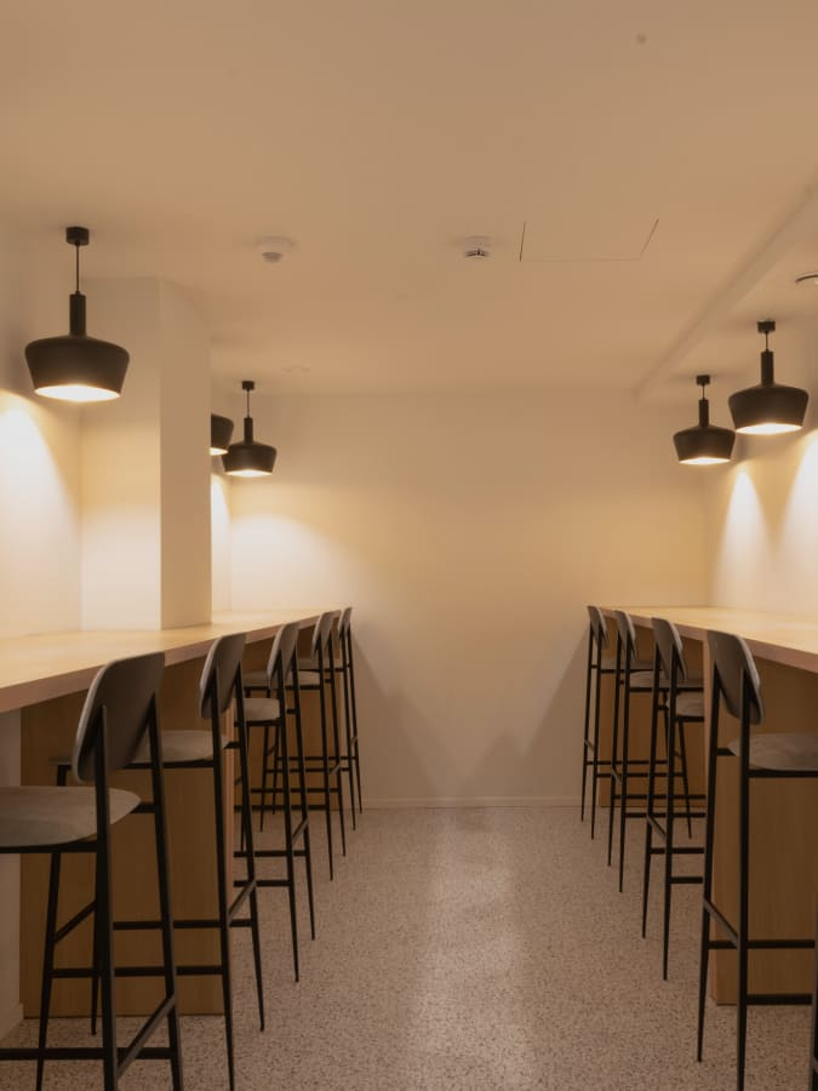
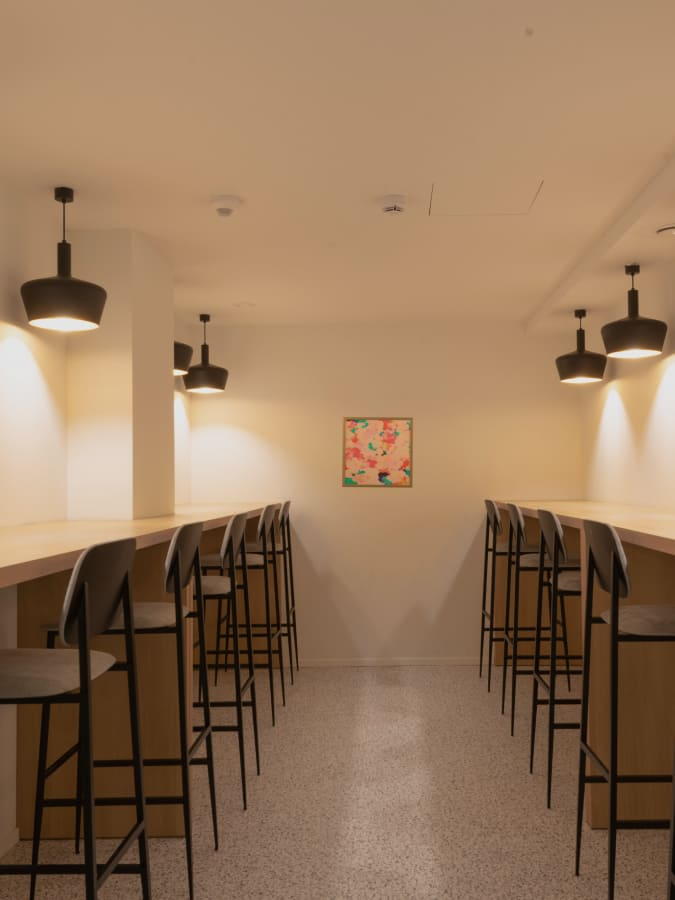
+ wall art [341,416,414,489]
